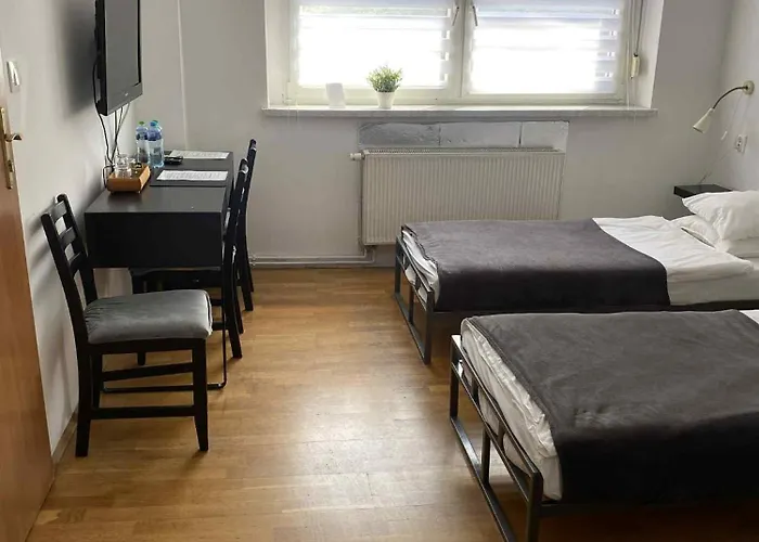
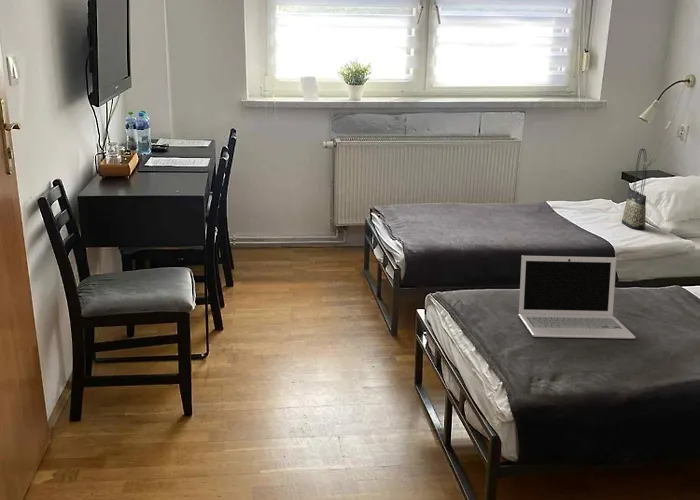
+ laptop [517,255,636,340]
+ tote bag [621,148,647,231]
